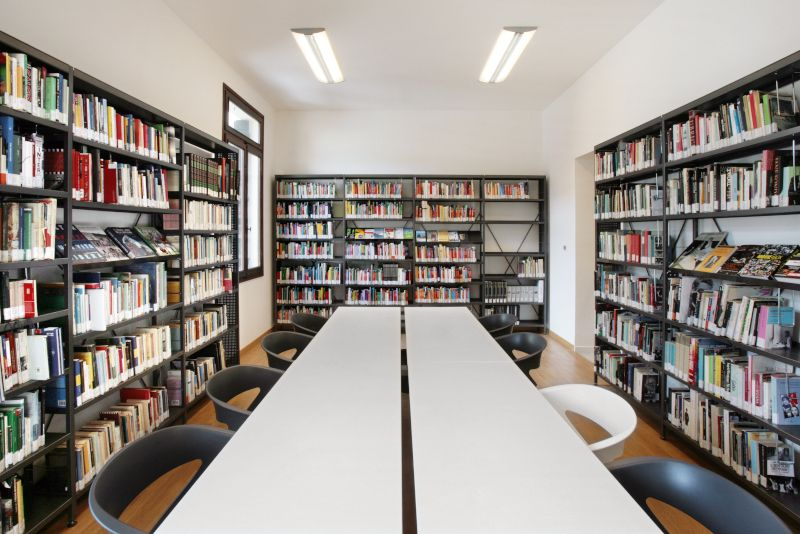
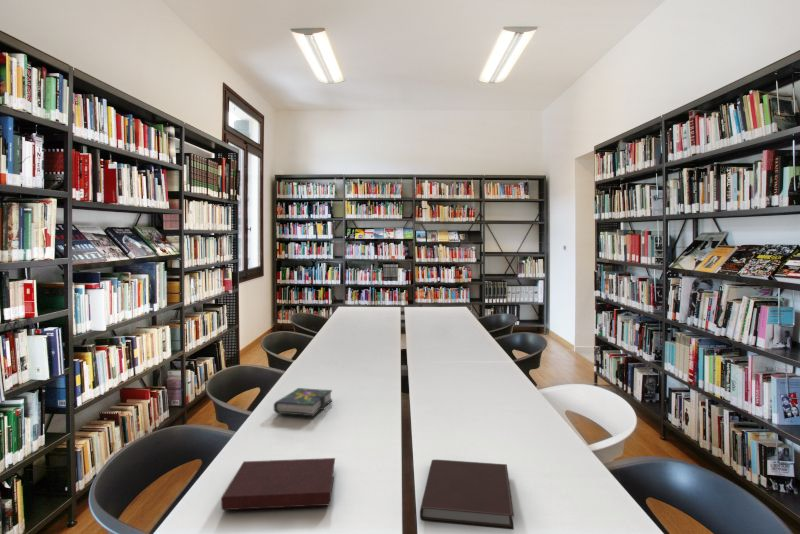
+ notebook [220,457,336,511]
+ book [273,387,333,417]
+ notebook [419,459,515,531]
